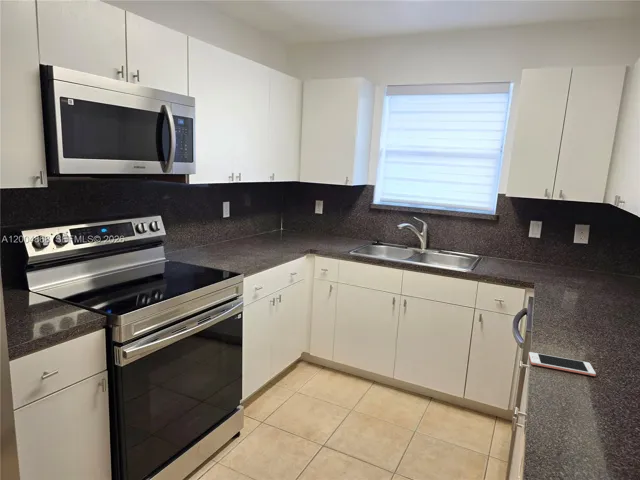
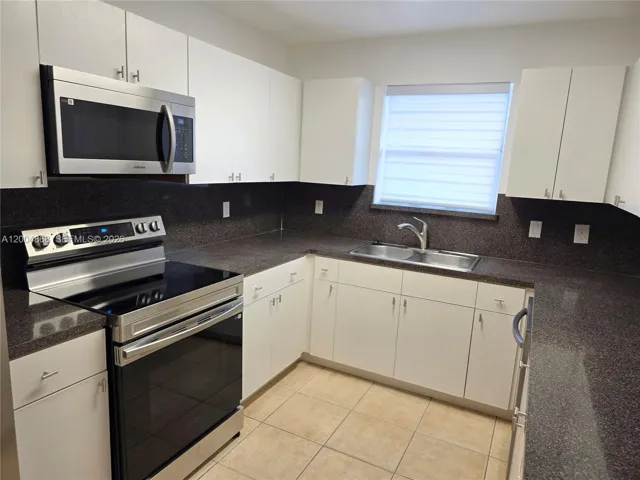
- cell phone [528,351,597,377]
